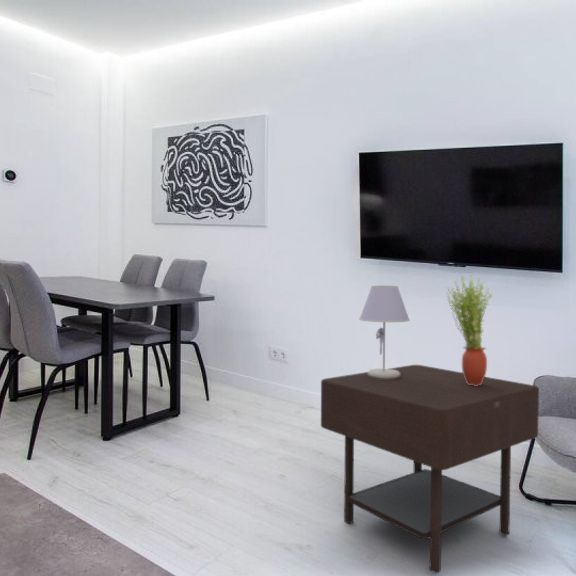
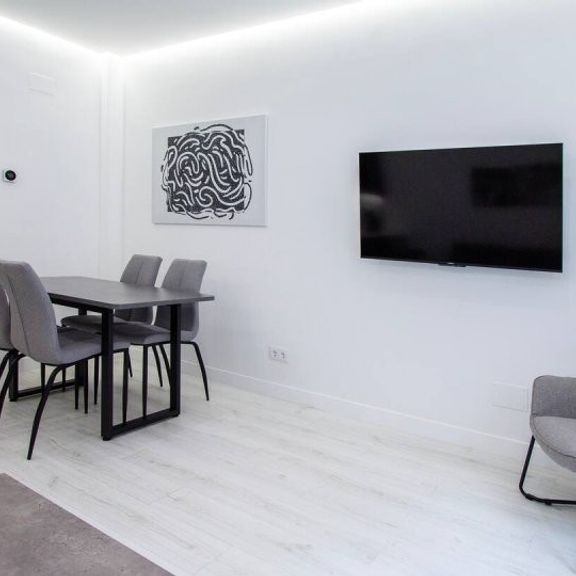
- side table [320,364,540,574]
- potted plant [445,275,494,386]
- table lamp [358,285,411,379]
